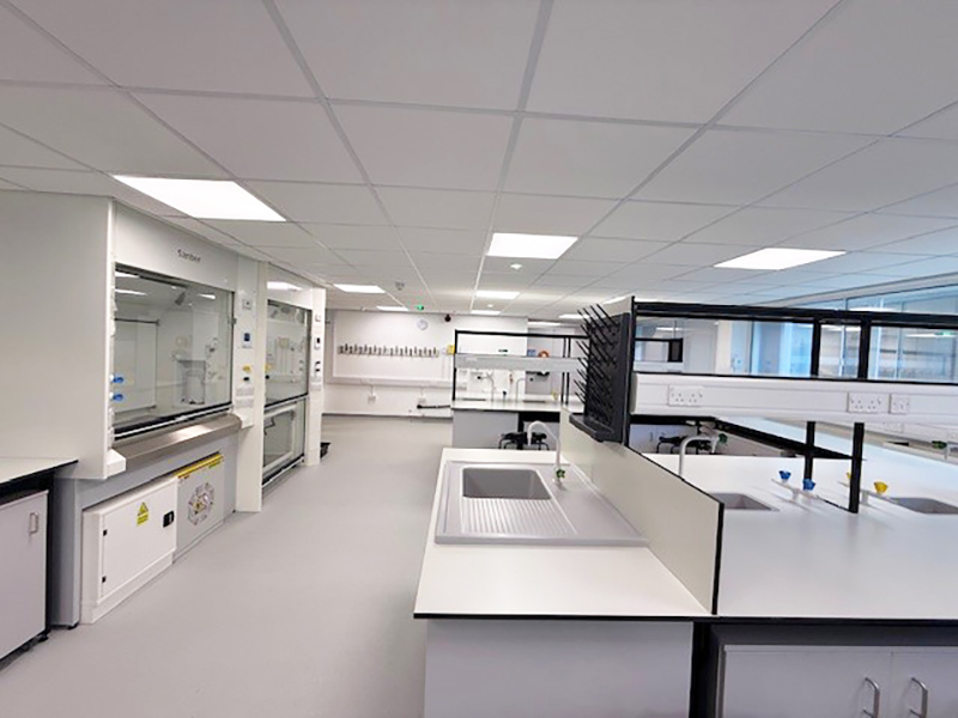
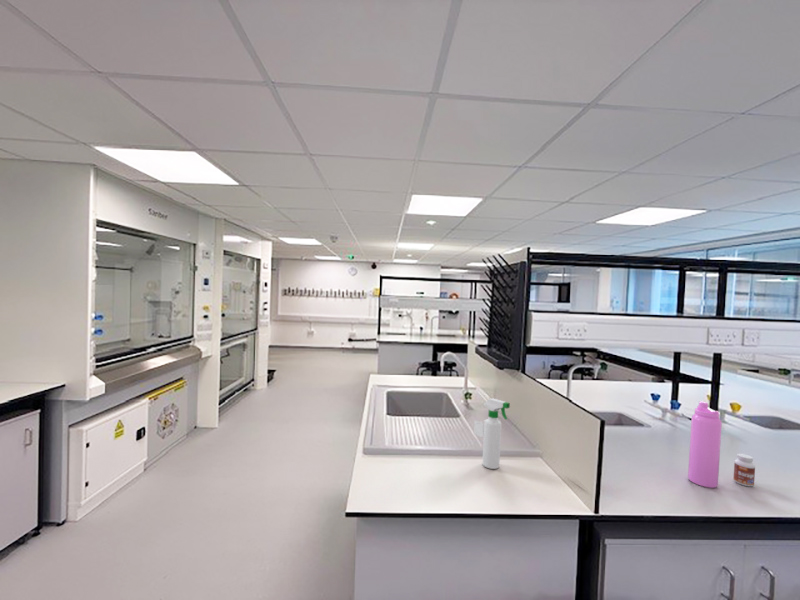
+ water bottle [687,400,723,489]
+ spray bottle [473,397,511,470]
+ pill bottle [733,453,756,487]
